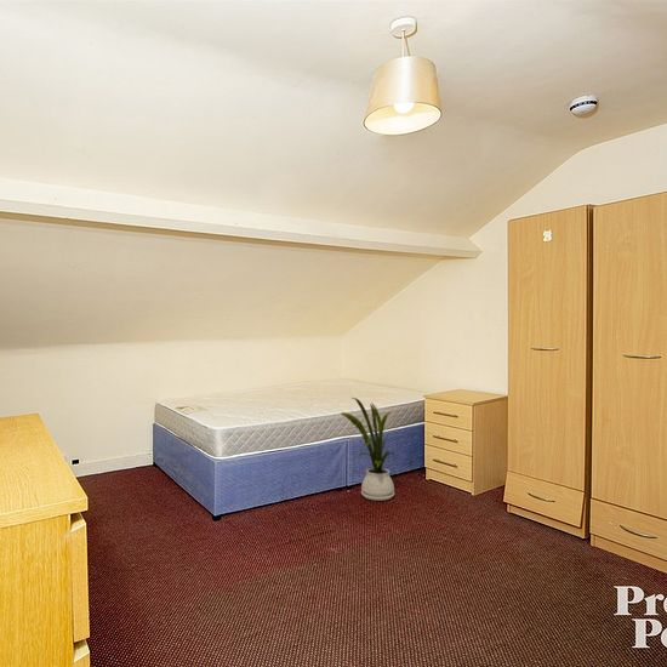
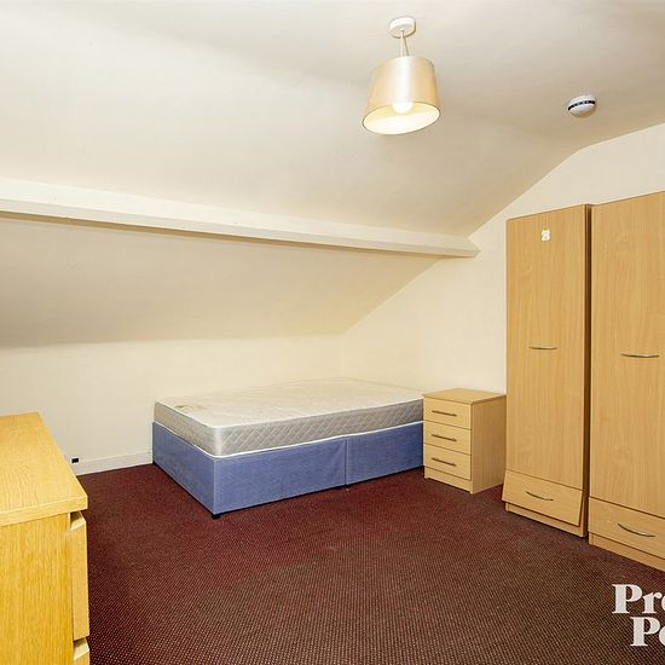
- house plant [341,397,400,502]
